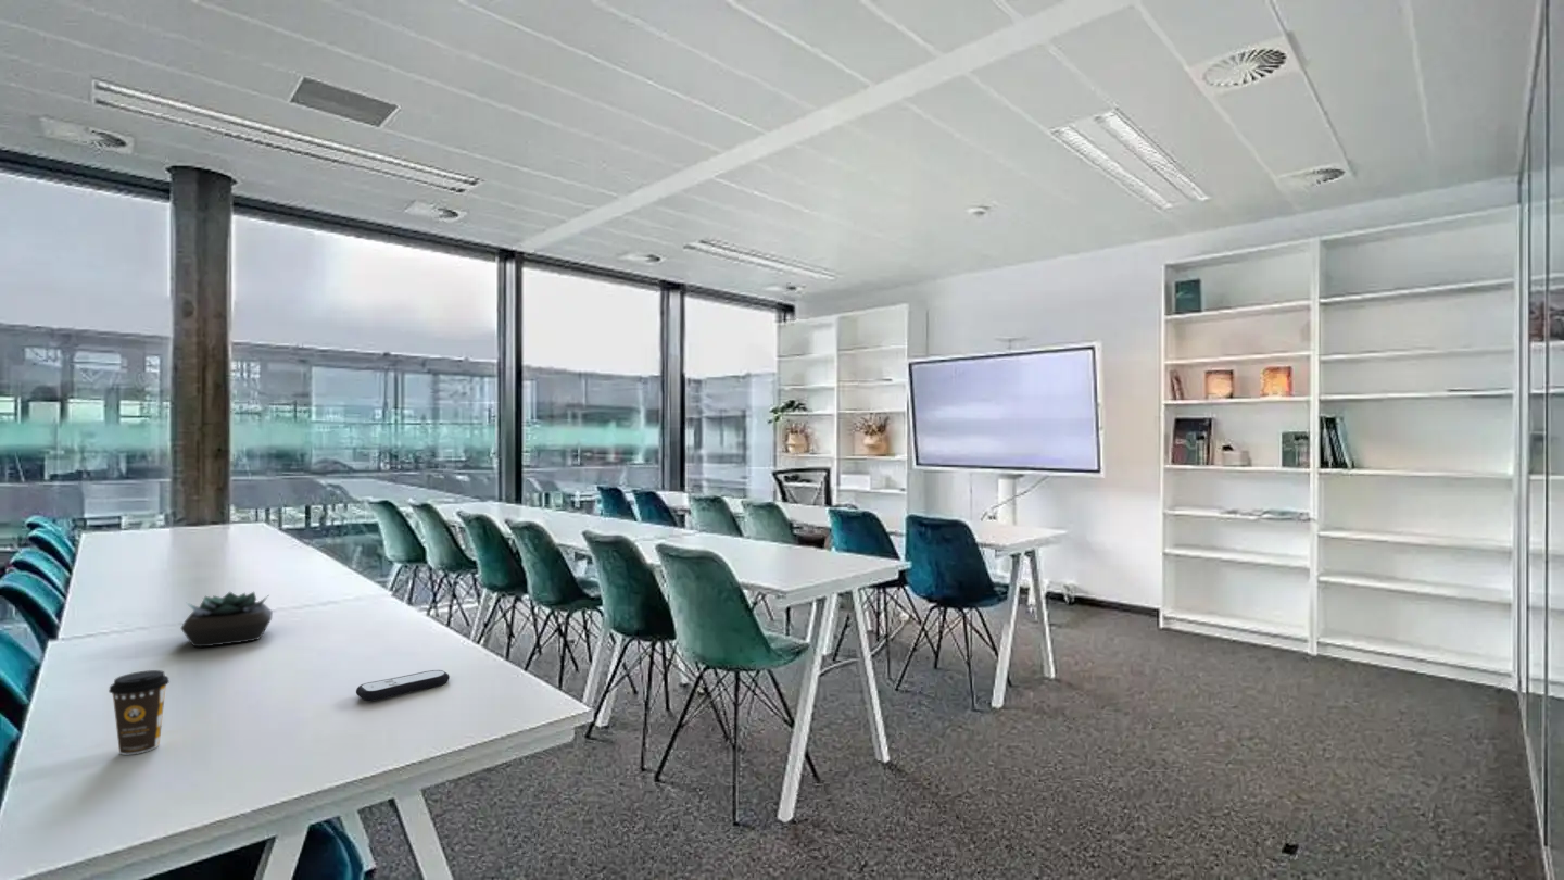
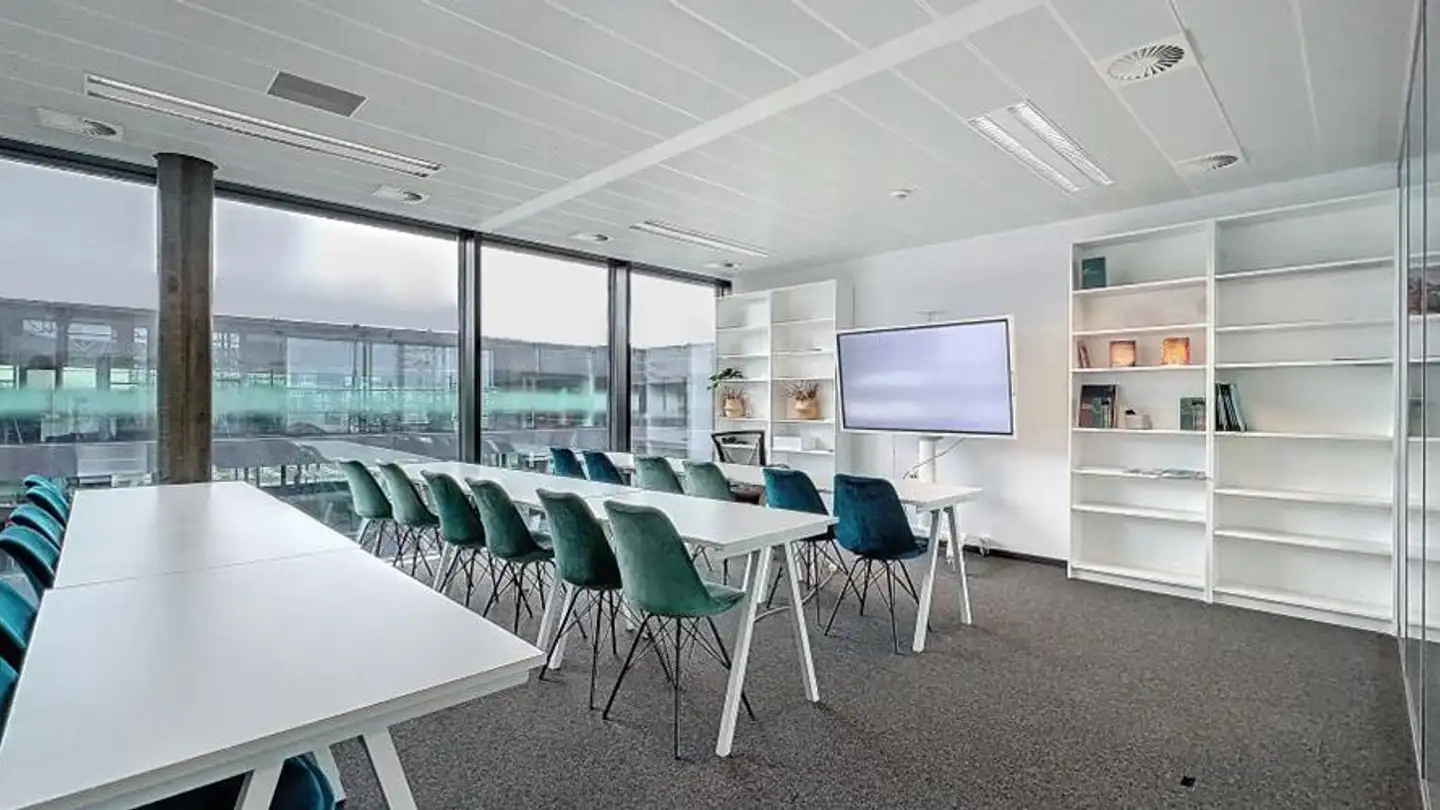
- coffee cup [108,669,171,755]
- remote control [355,669,451,702]
- succulent plant [179,591,274,649]
